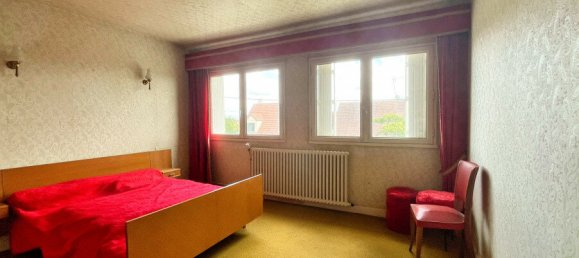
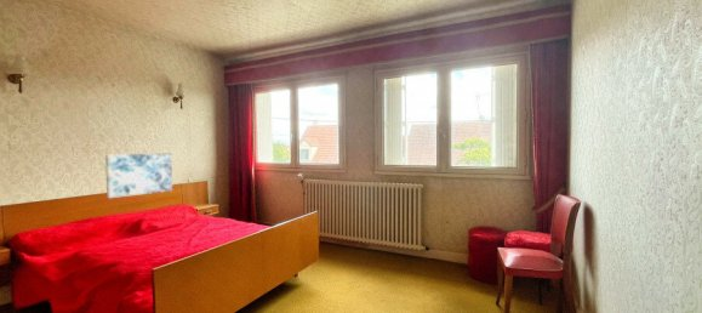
+ wall art [104,153,173,199]
